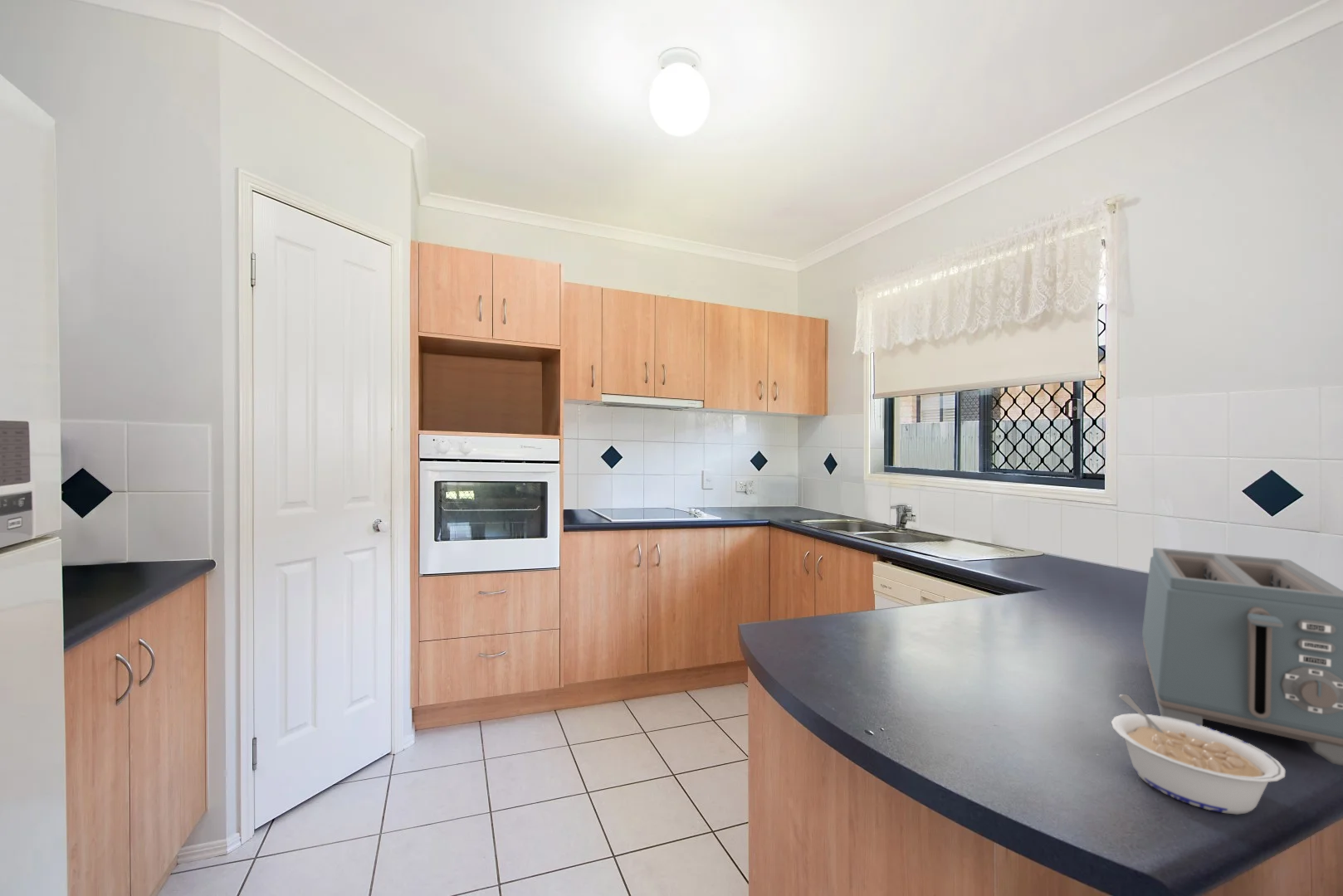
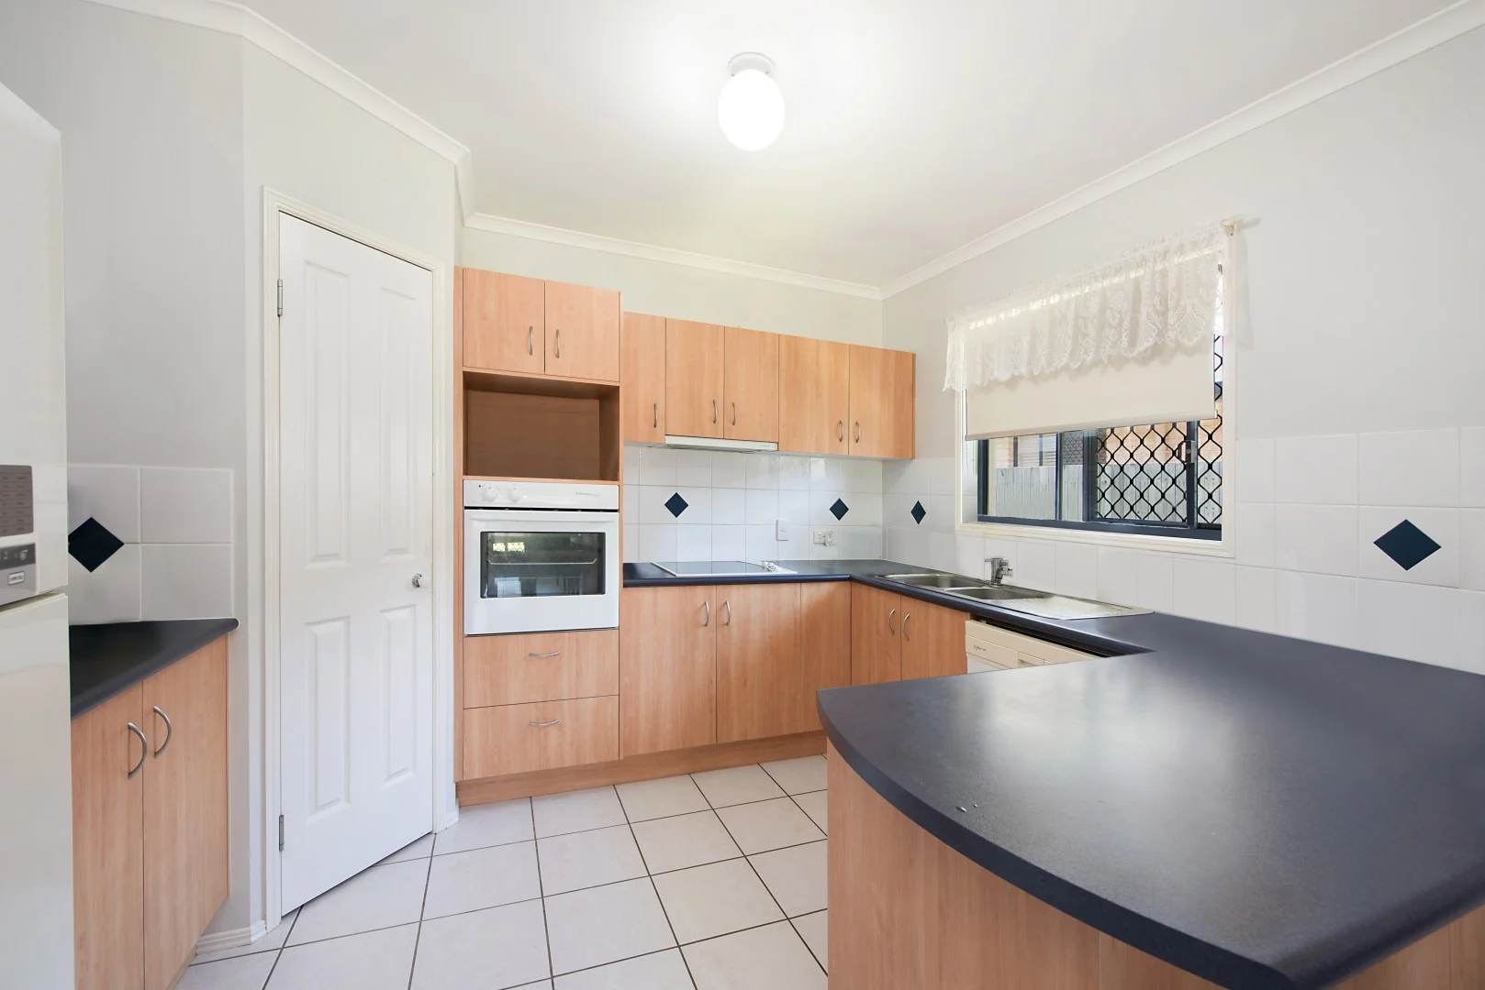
- legume [1111,694,1287,816]
- toaster [1141,547,1343,767]
